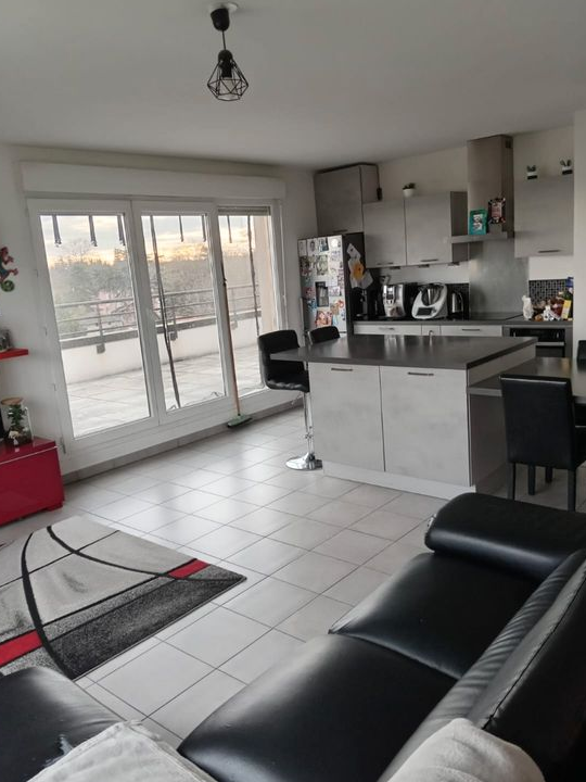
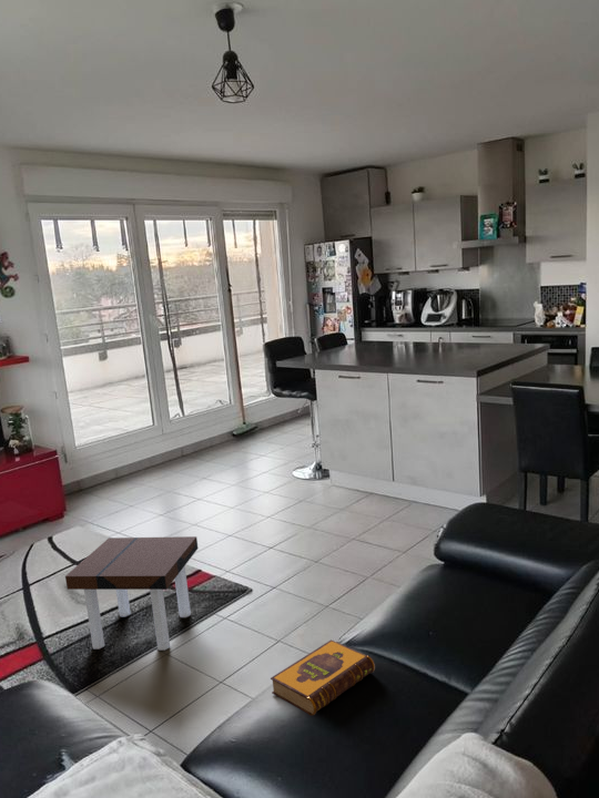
+ side table [64,535,199,652]
+ hardback book [270,638,376,716]
